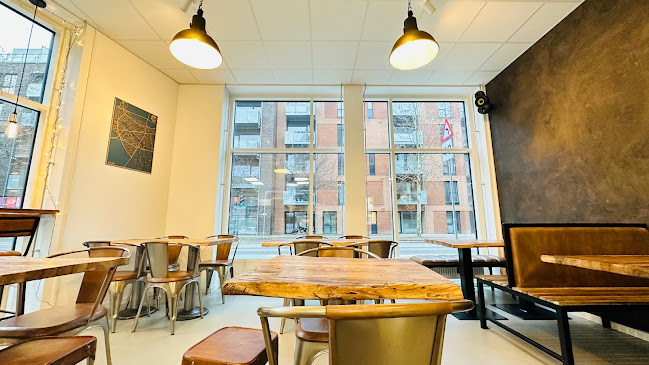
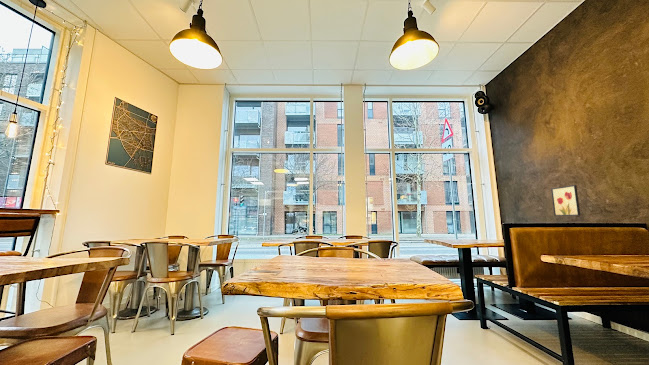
+ wall art [550,184,581,217]
